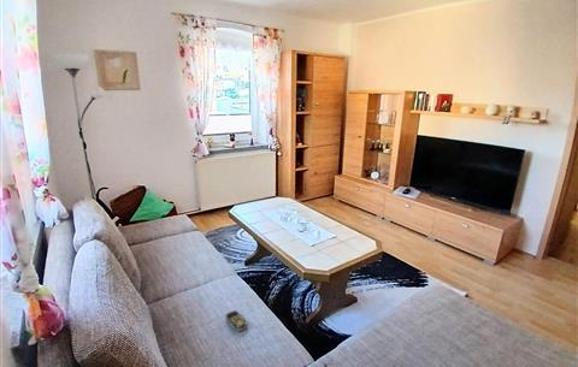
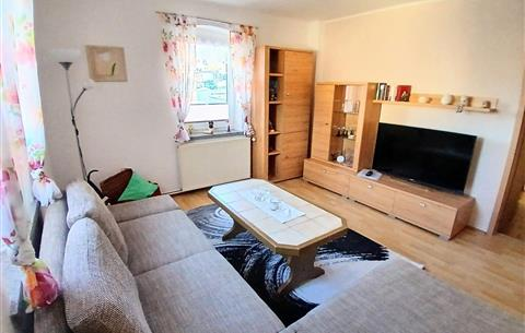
- remote control [225,309,249,332]
